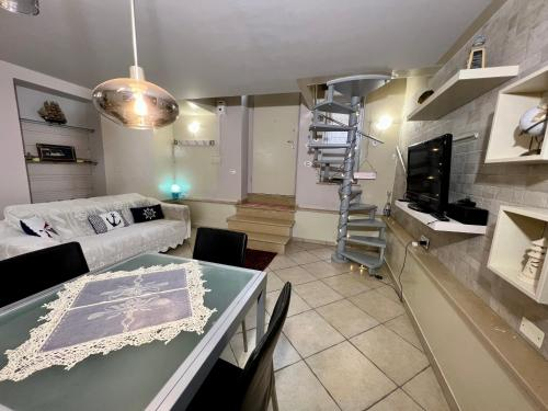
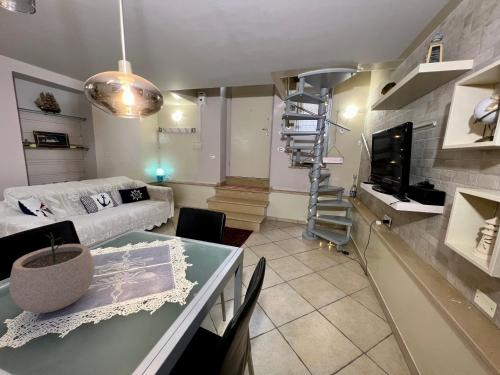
+ plant pot [8,231,95,314]
